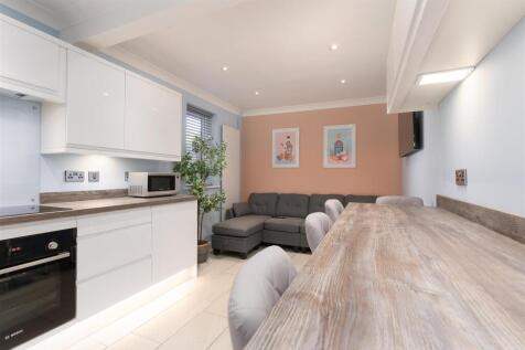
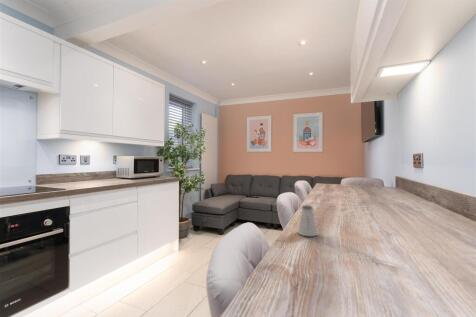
+ saltshaker [296,204,319,237]
